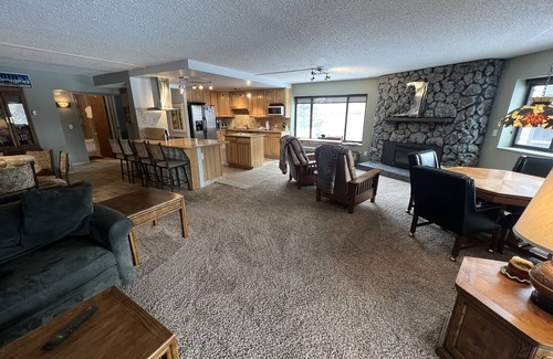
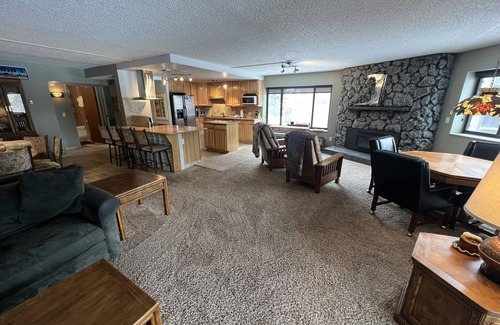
- remote control [39,305,100,352]
